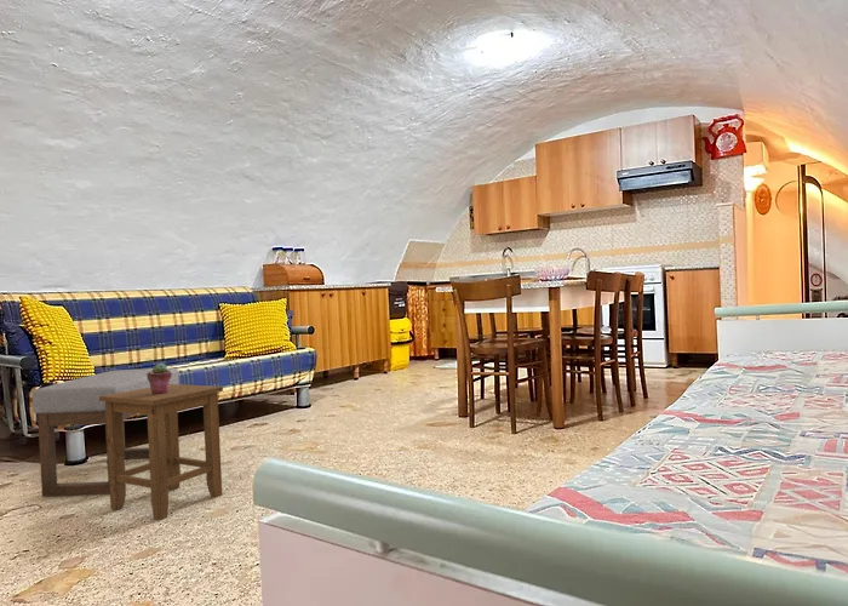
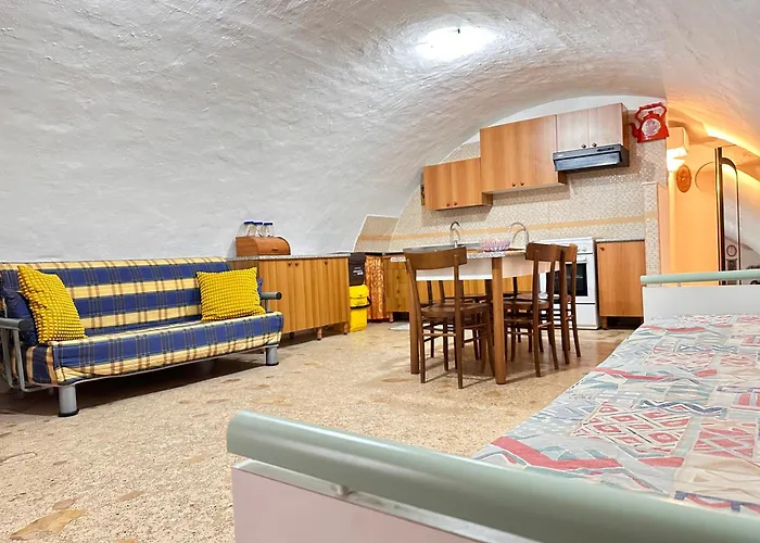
- stool [99,383,224,521]
- ottoman [31,367,181,498]
- potted succulent [147,362,172,394]
